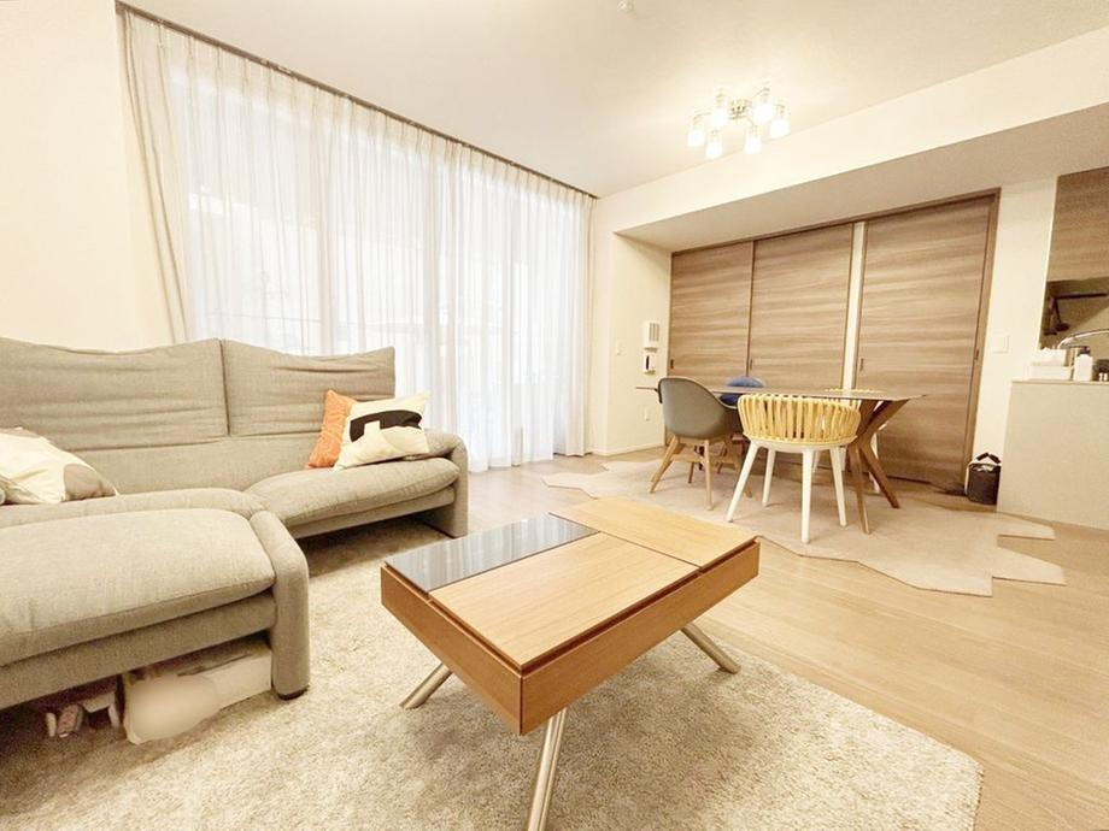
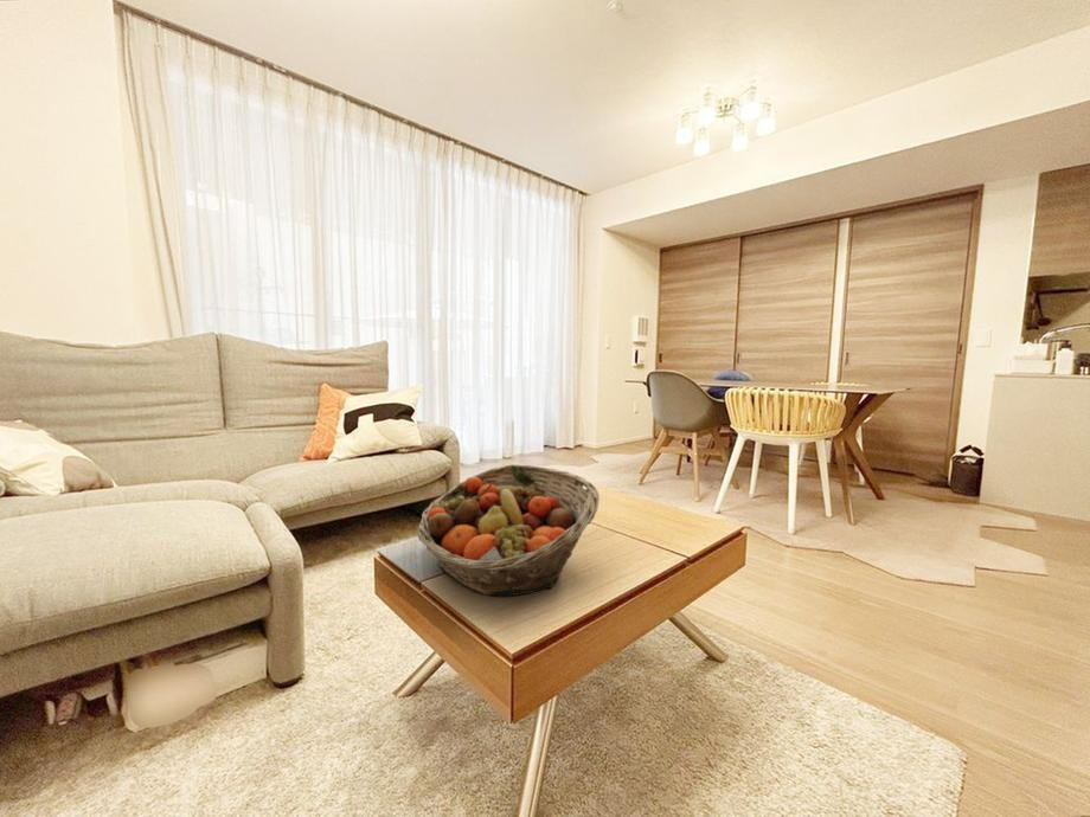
+ fruit basket [416,463,601,597]
